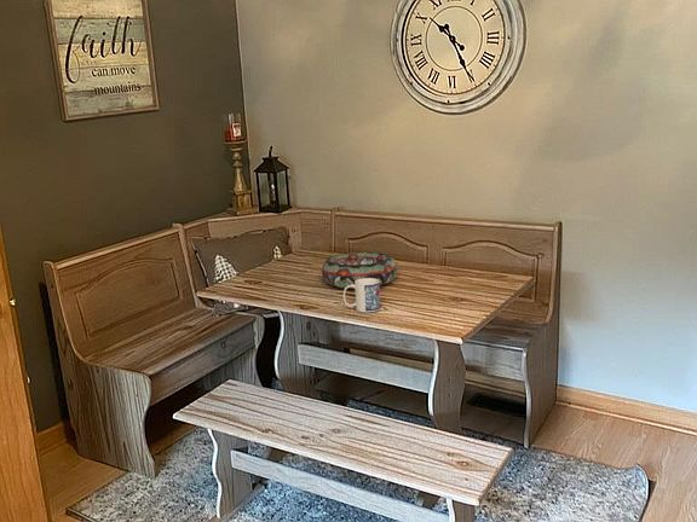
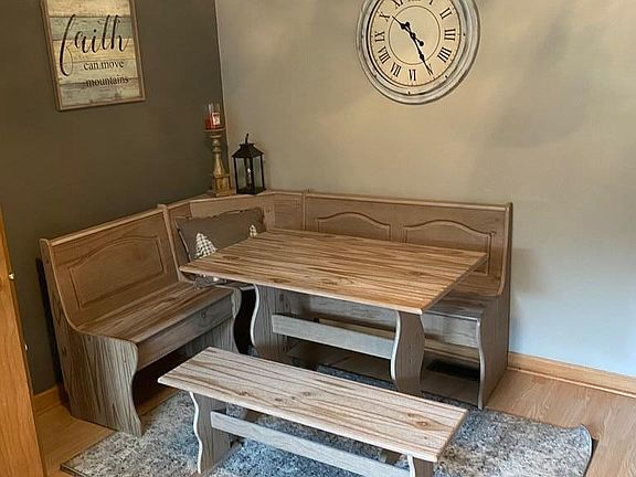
- mug [342,278,381,313]
- decorative bowl [321,251,398,290]
